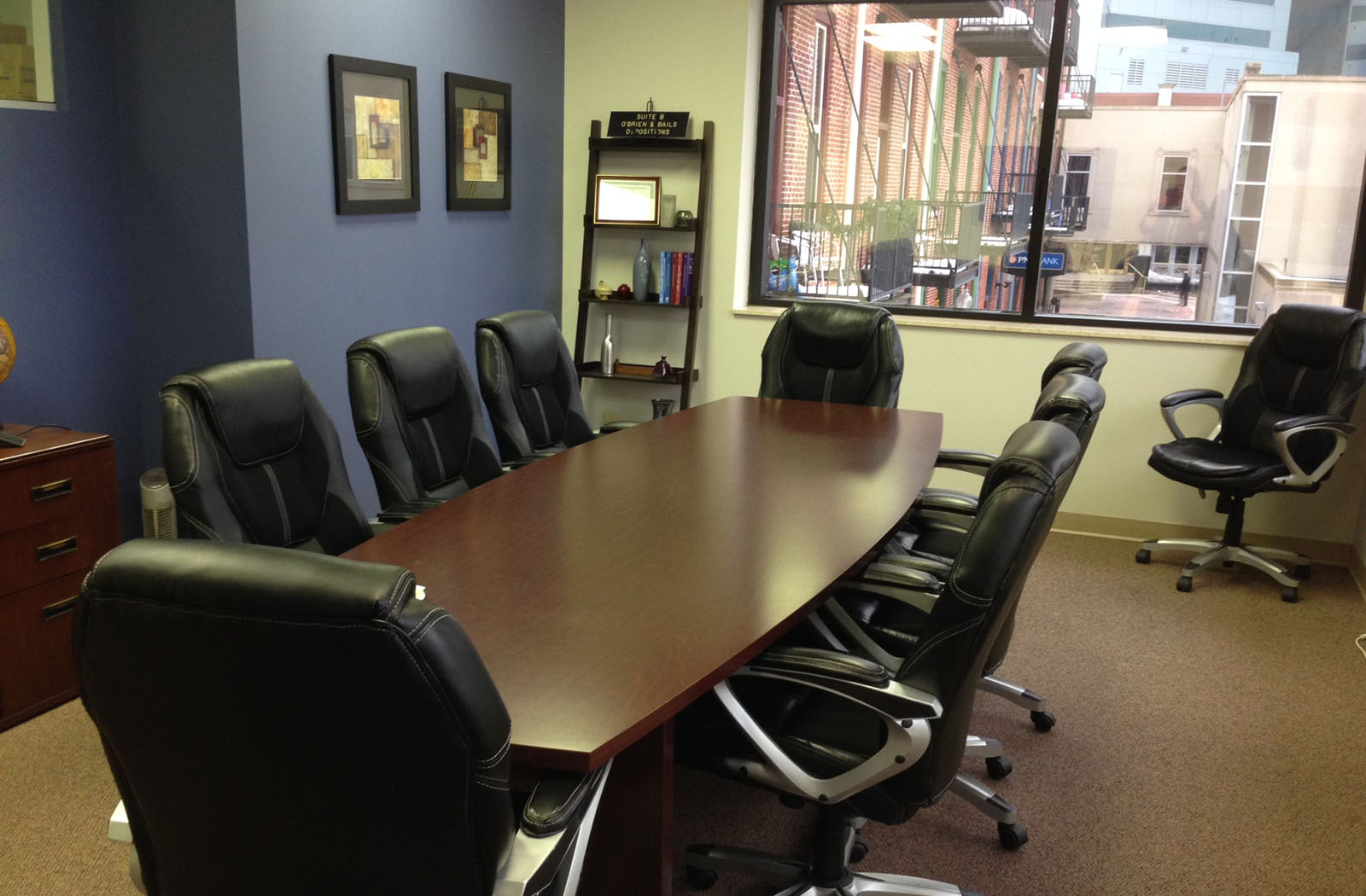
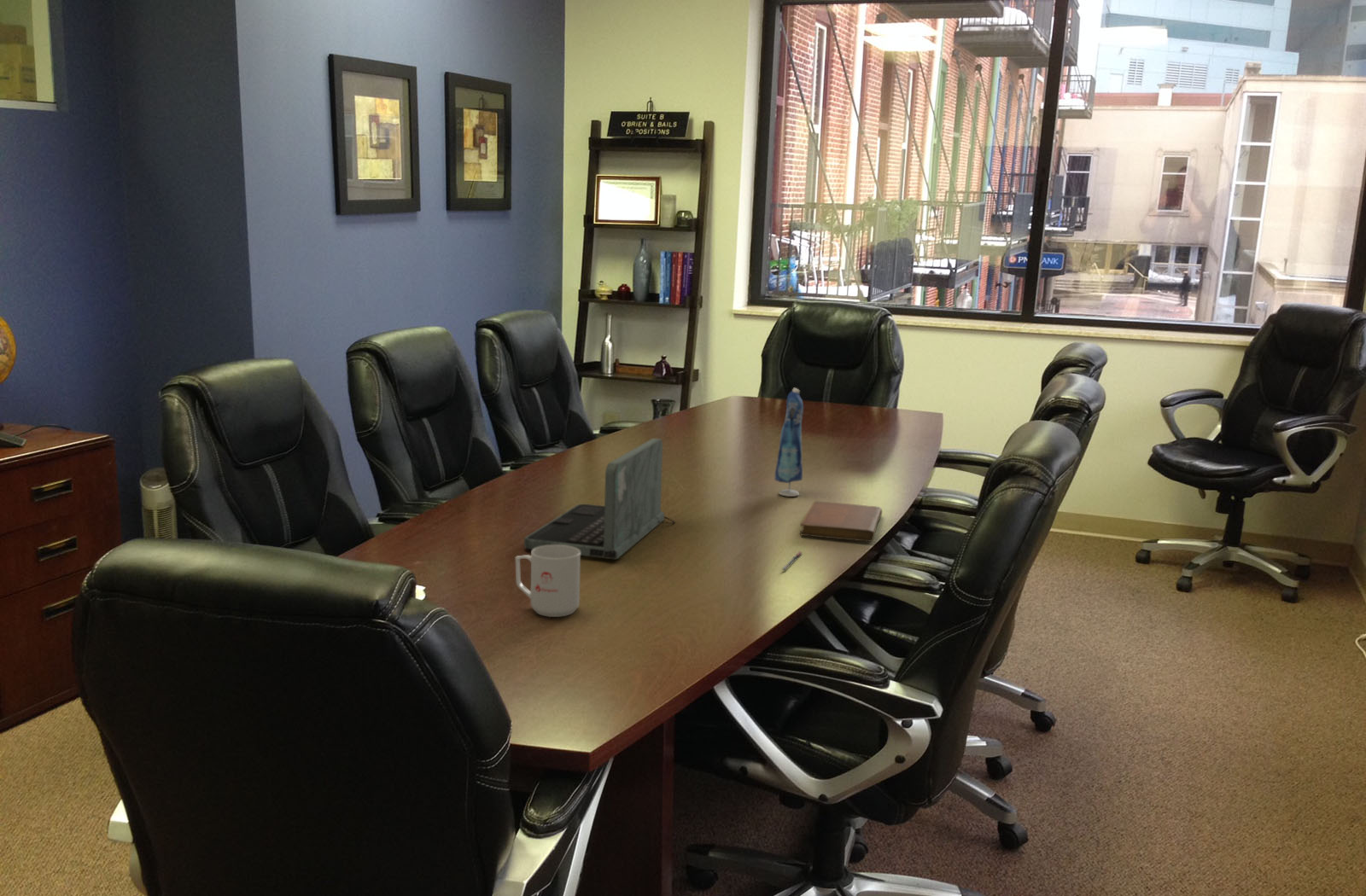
+ dress [774,387,804,497]
+ mug [514,545,581,618]
+ notebook [799,500,883,543]
+ laptop [523,438,676,561]
+ pen [780,550,803,571]
